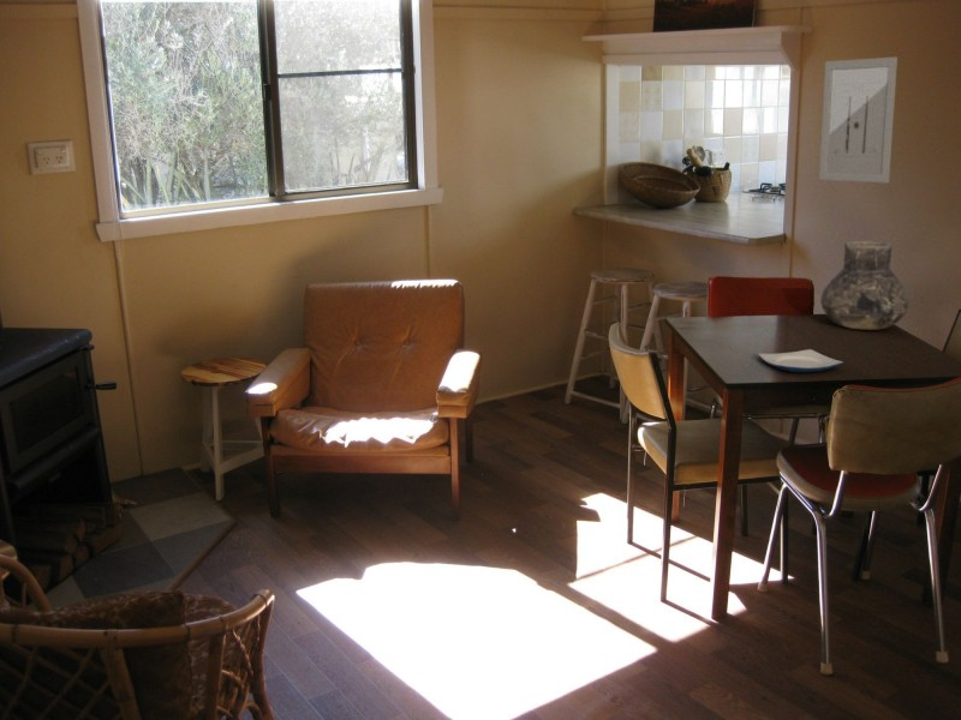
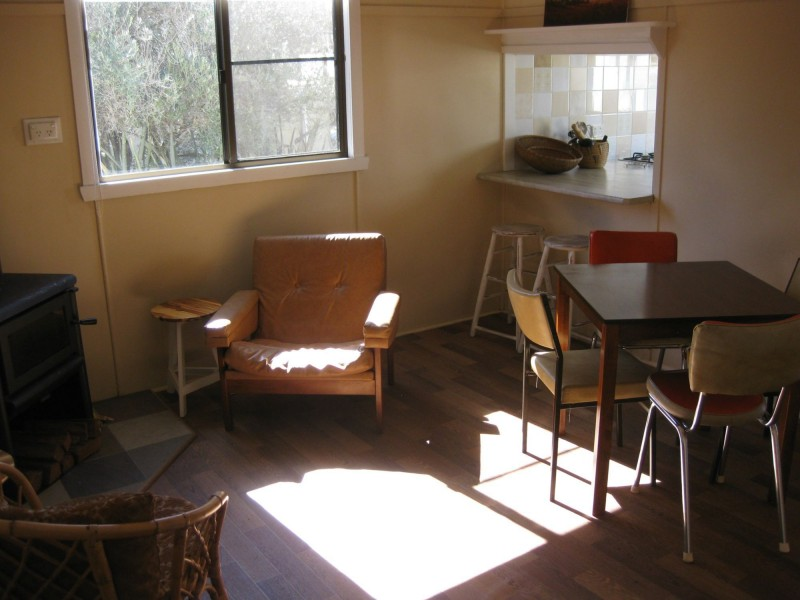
- plate [757,348,844,373]
- vase [819,240,911,331]
- wall art [818,55,899,184]
